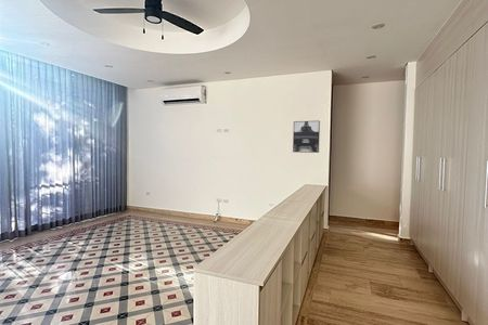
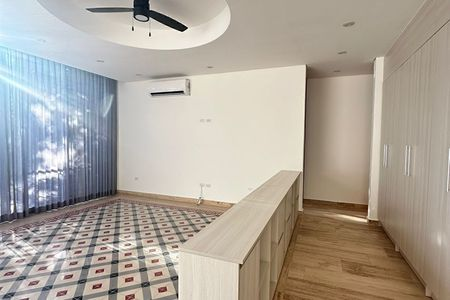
- wall art [292,120,321,154]
